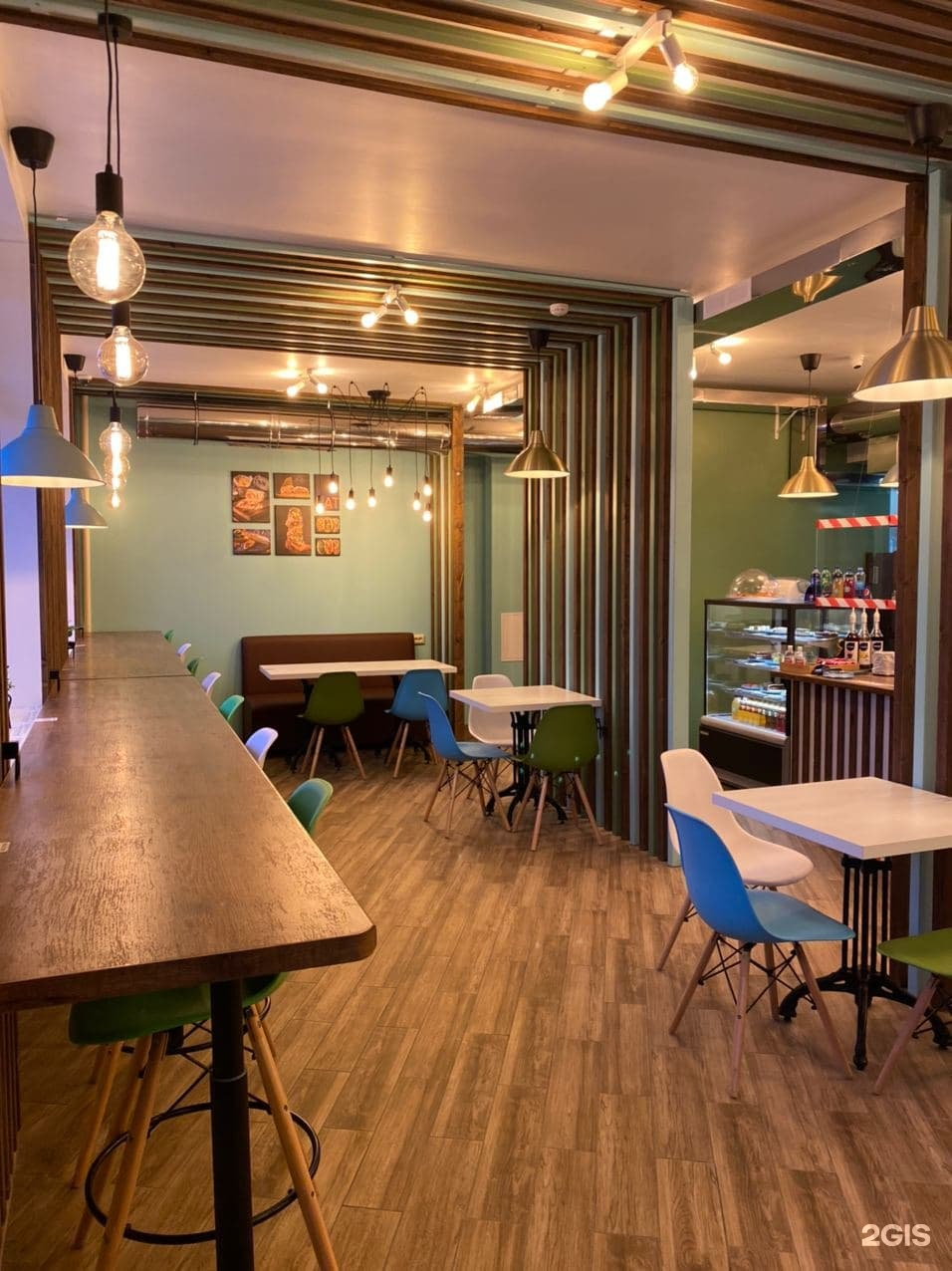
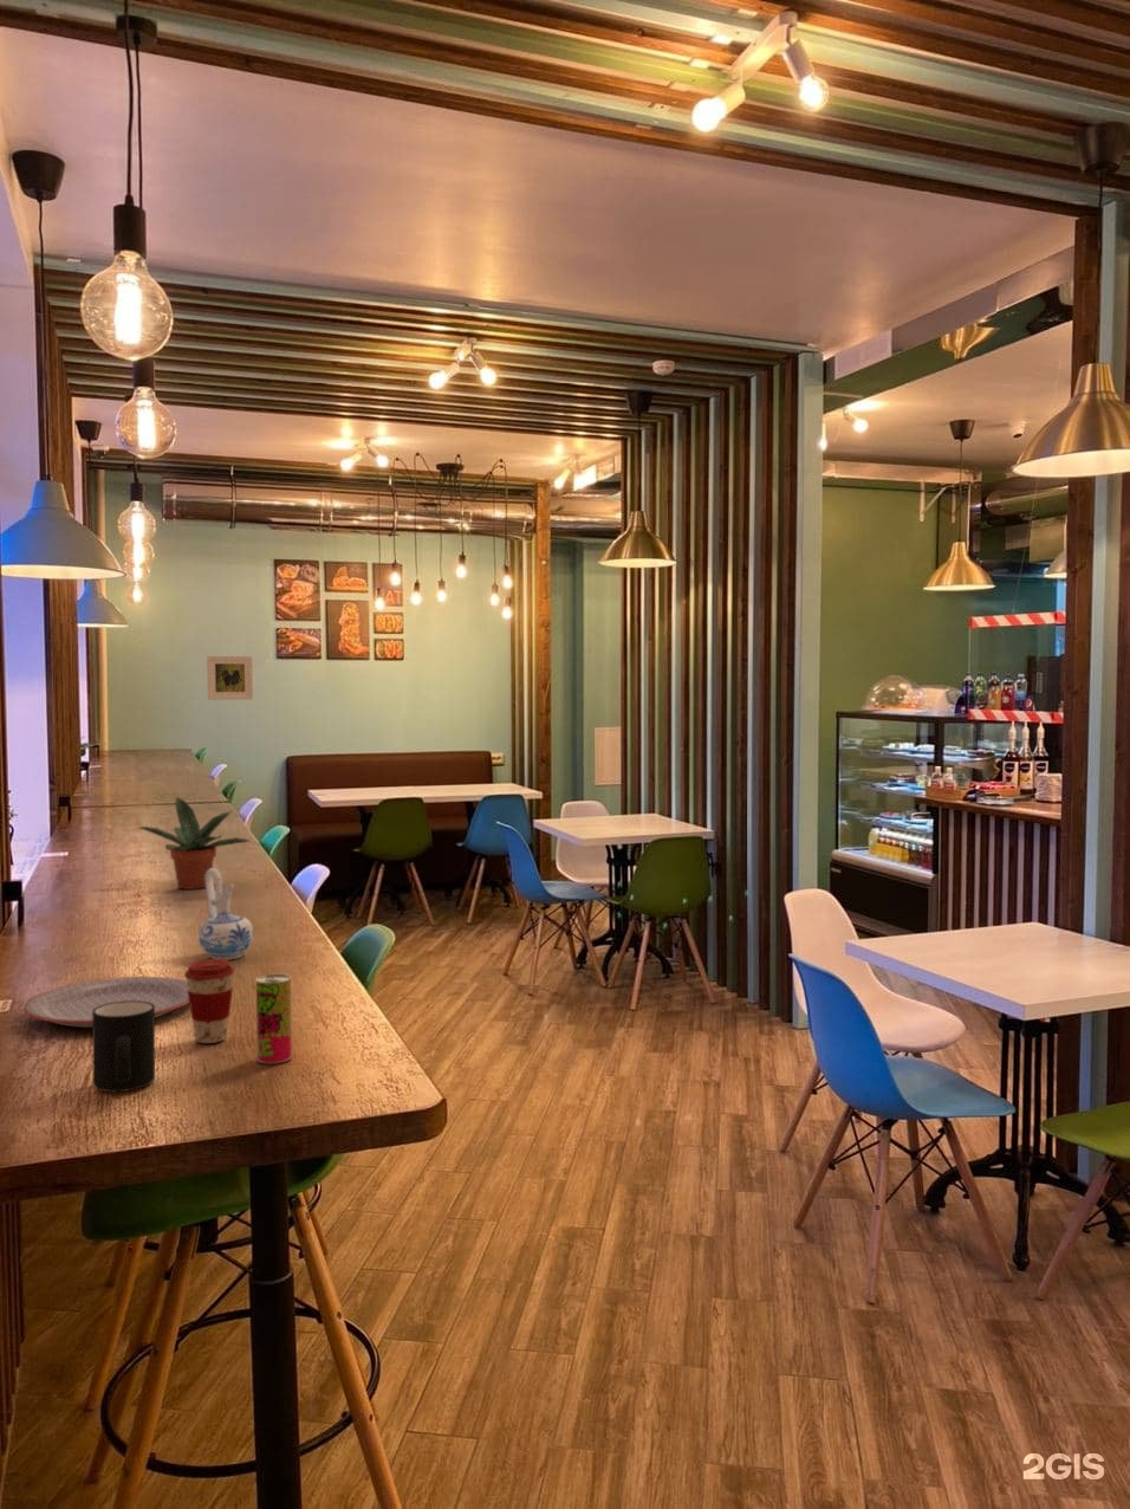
+ coffee cup [183,958,235,1045]
+ ceramic pitcher [197,867,254,962]
+ potted plant [138,795,252,890]
+ beverage can [254,974,294,1065]
+ mug [91,1001,155,1092]
+ plate [23,976,189,1029]
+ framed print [205,655,254,702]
